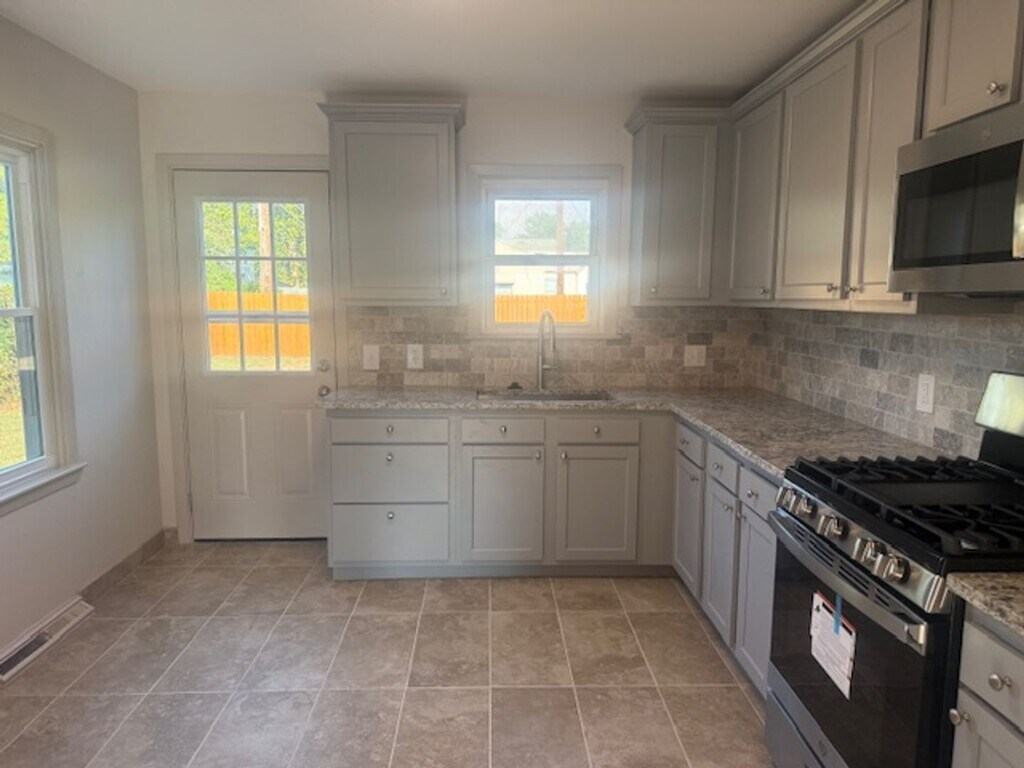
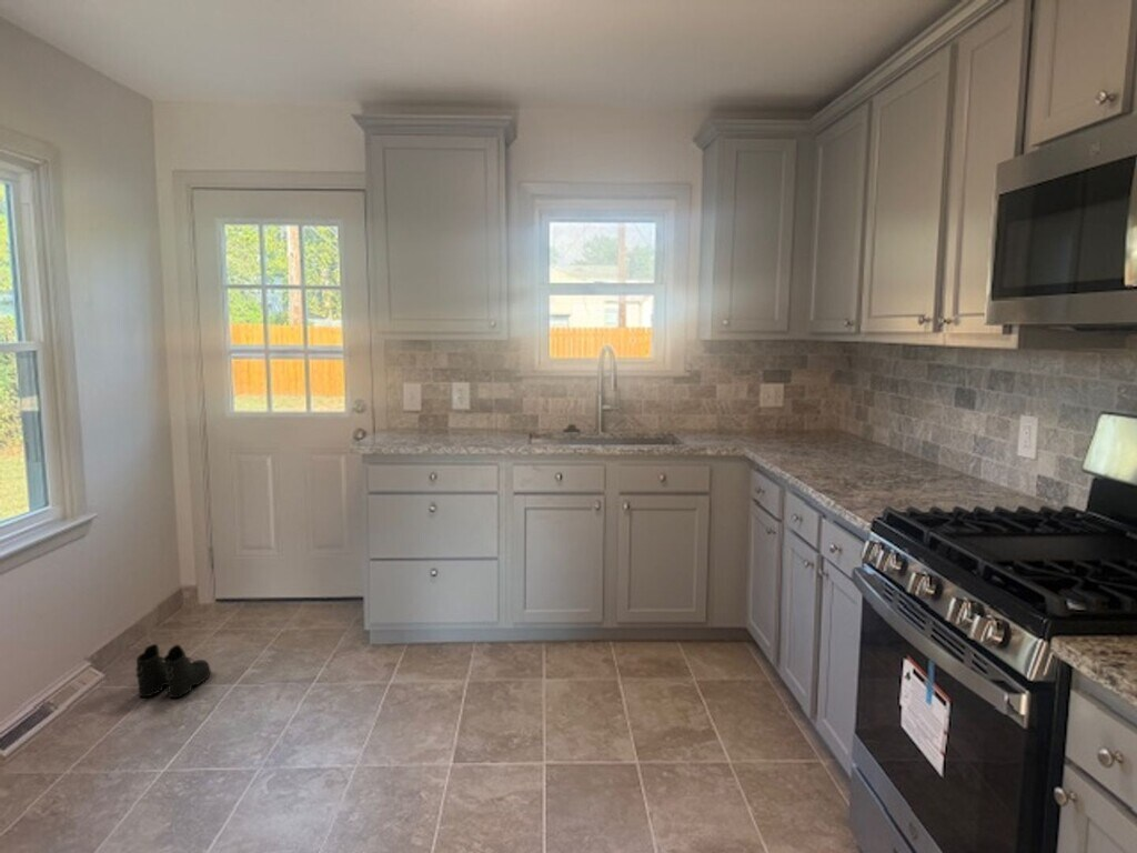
+ boots [134,643,212,699]
